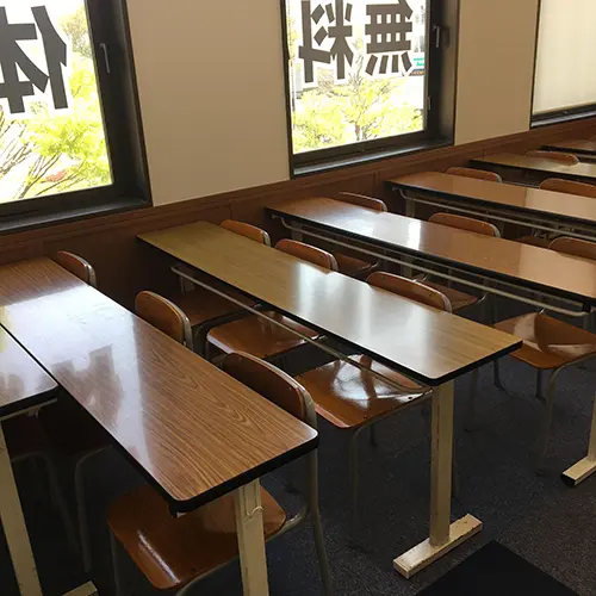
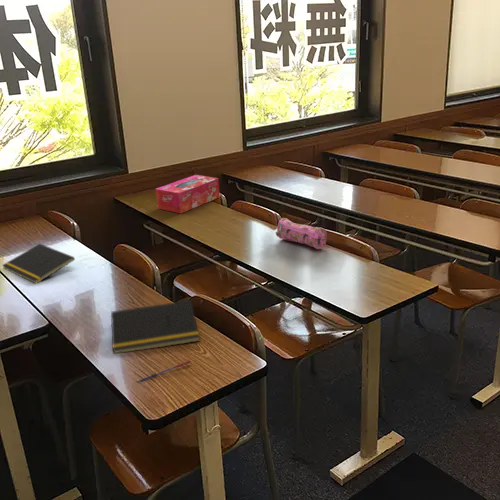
+ pencil case [275,217,328,250]
+ notepad [110,299,201,354]
+ notepad [1,243,76,284]
+ tissue box [155,174,221,214]
+ pen [136,359,192,383]
